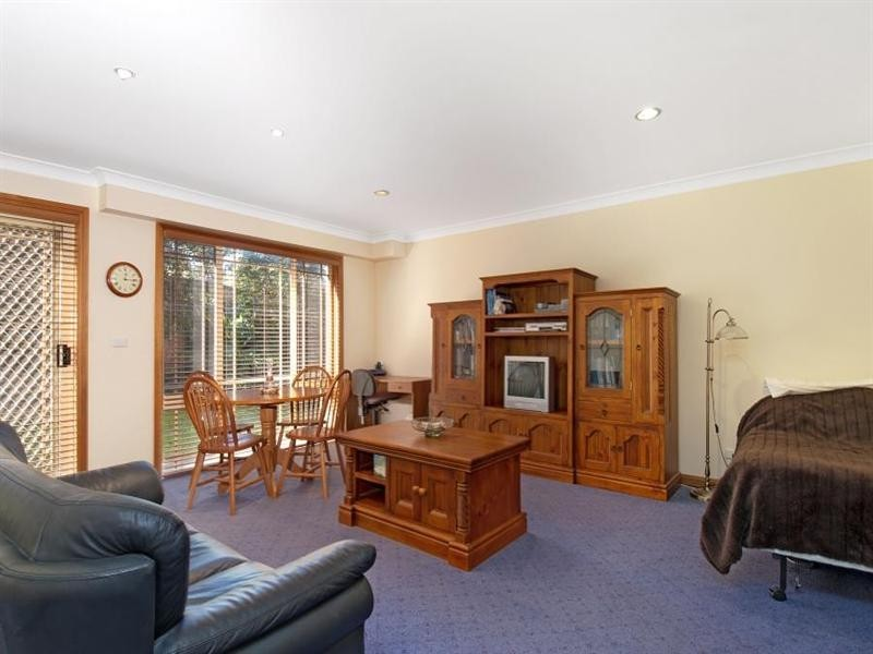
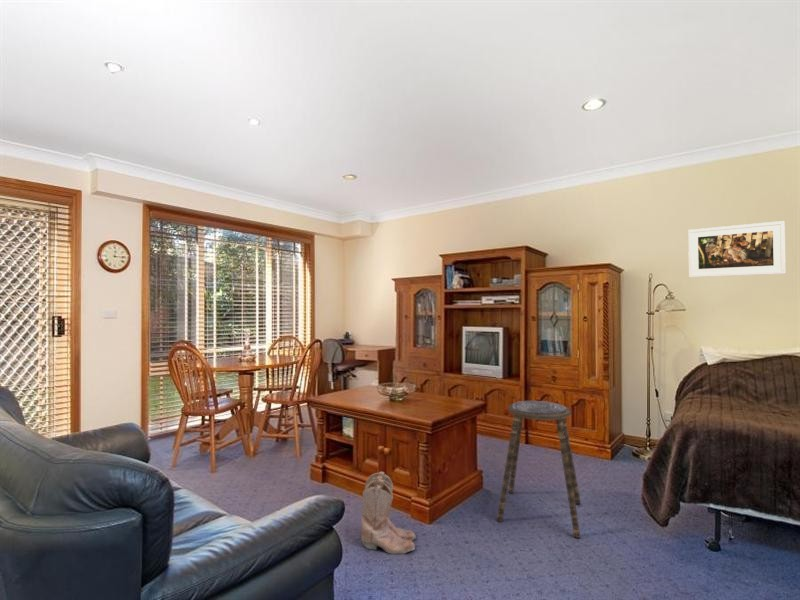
+ boots [360,471,417,555]
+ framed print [687,220,787,279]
+ stool [496,400,582,539]
